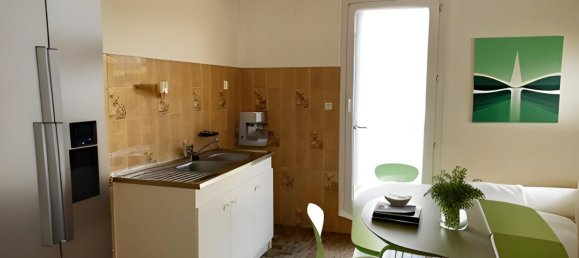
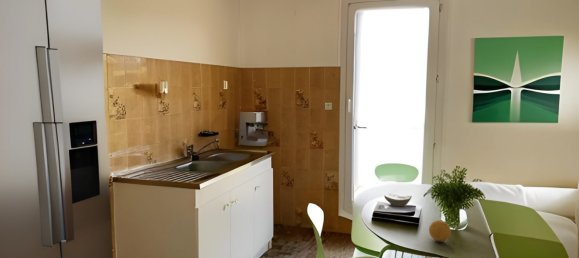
+ fruit [428,219,452,242]
